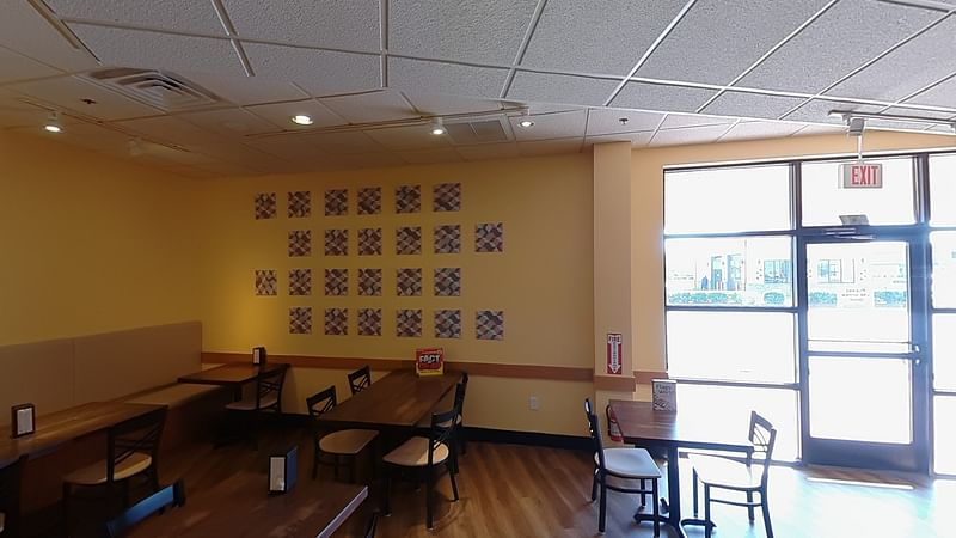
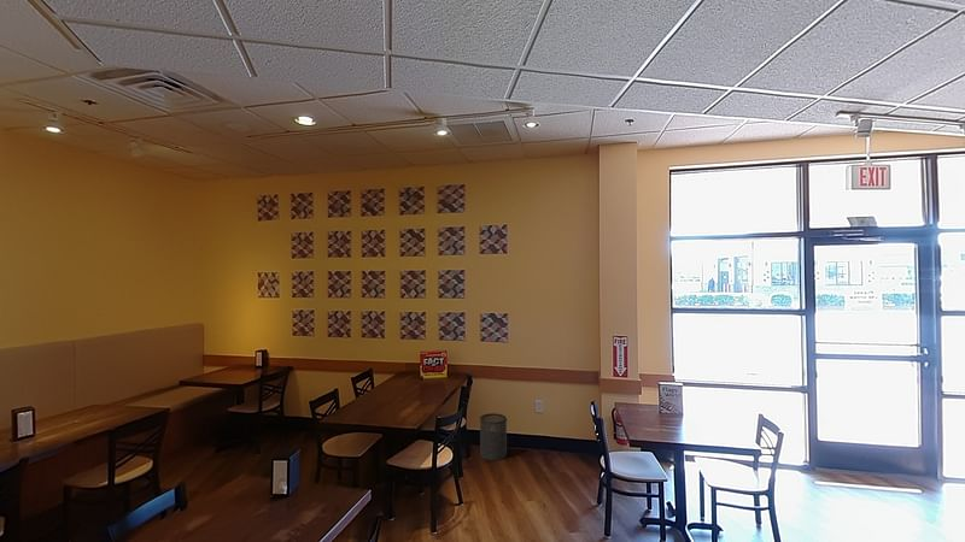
+ trash can [479,412,508,461]
